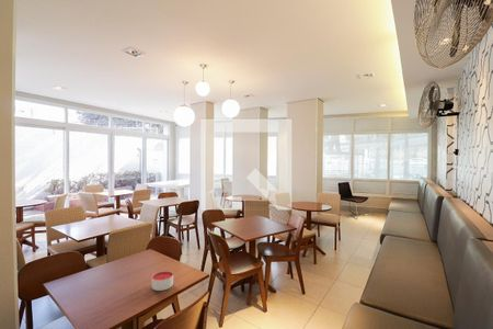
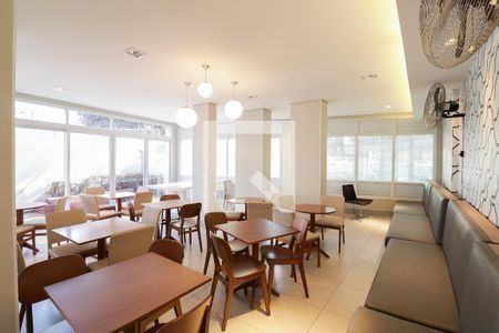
- candle [151,270,174,292]
